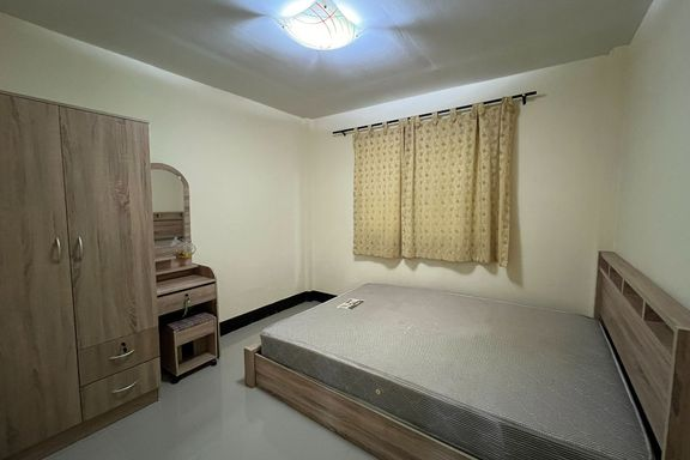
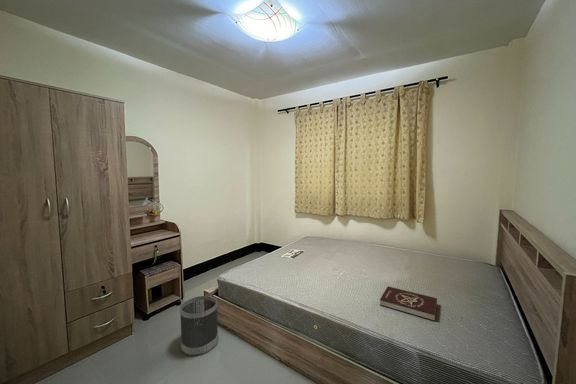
+ wastebasket [179,295,219,357]
+ book [379,286,438,322]
